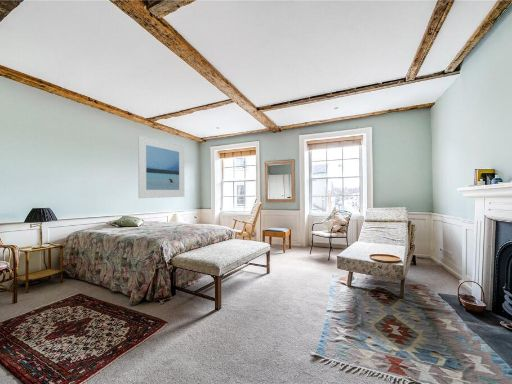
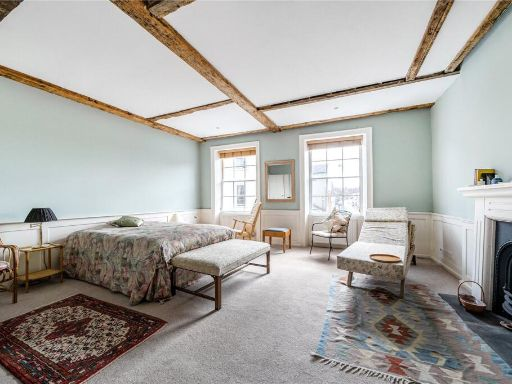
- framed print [137,134,185,199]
